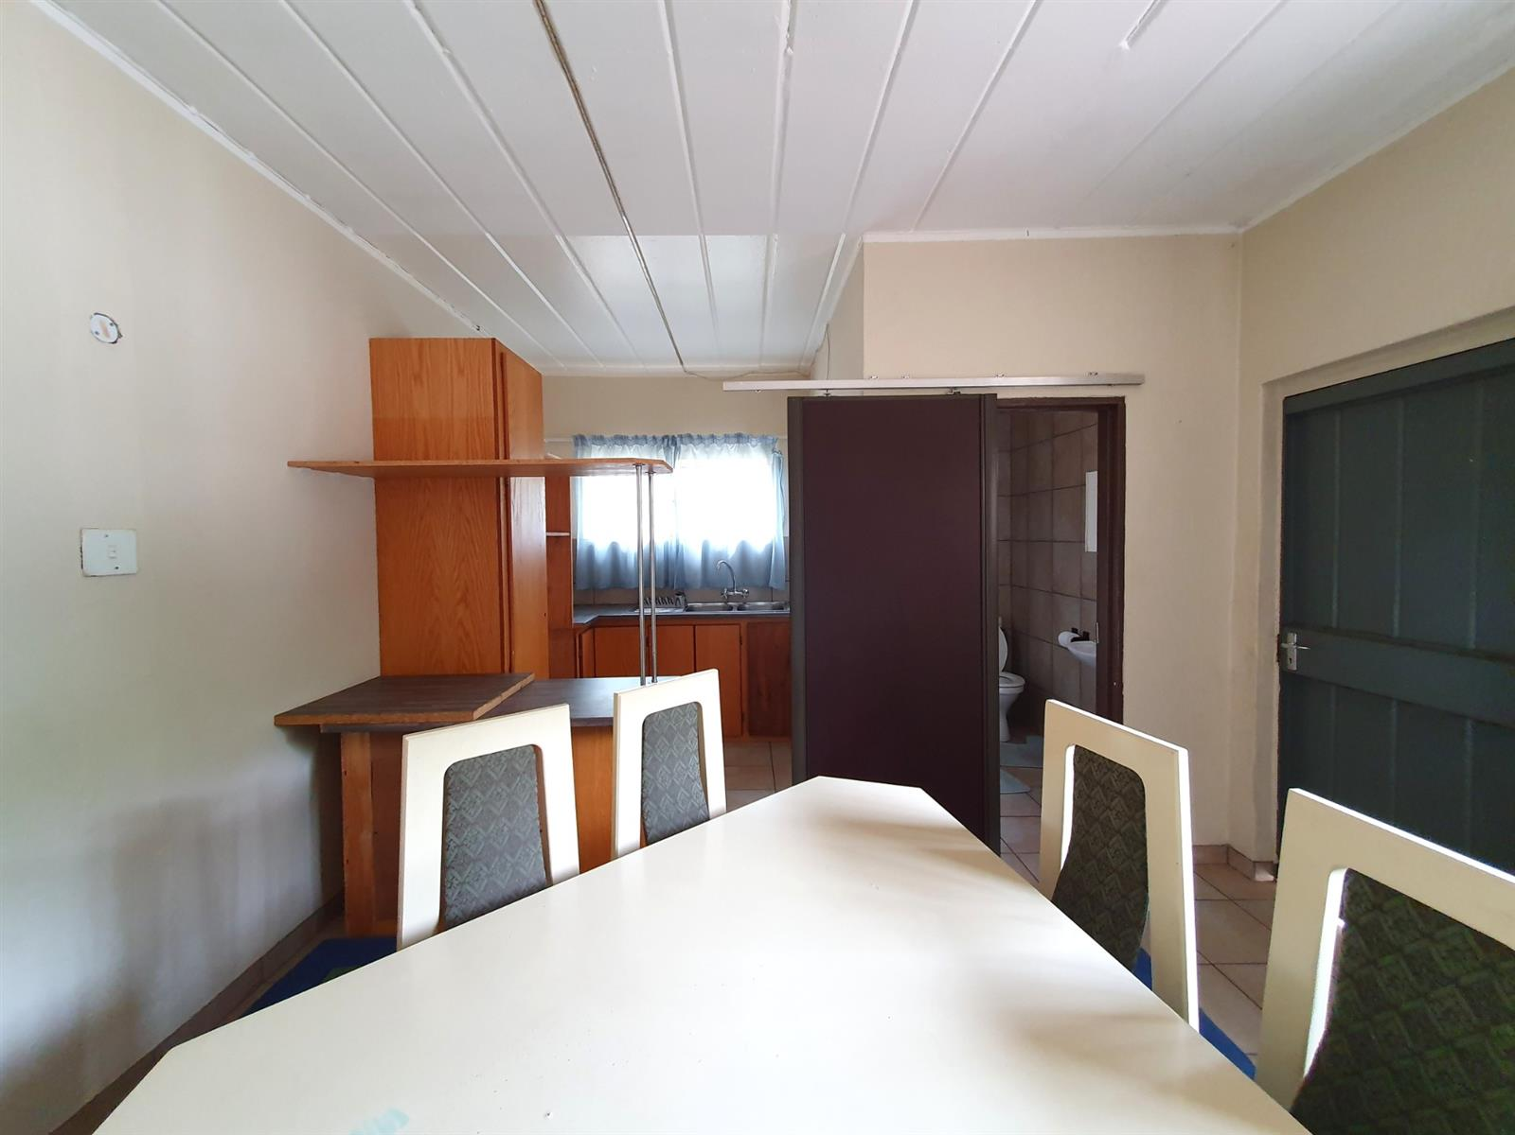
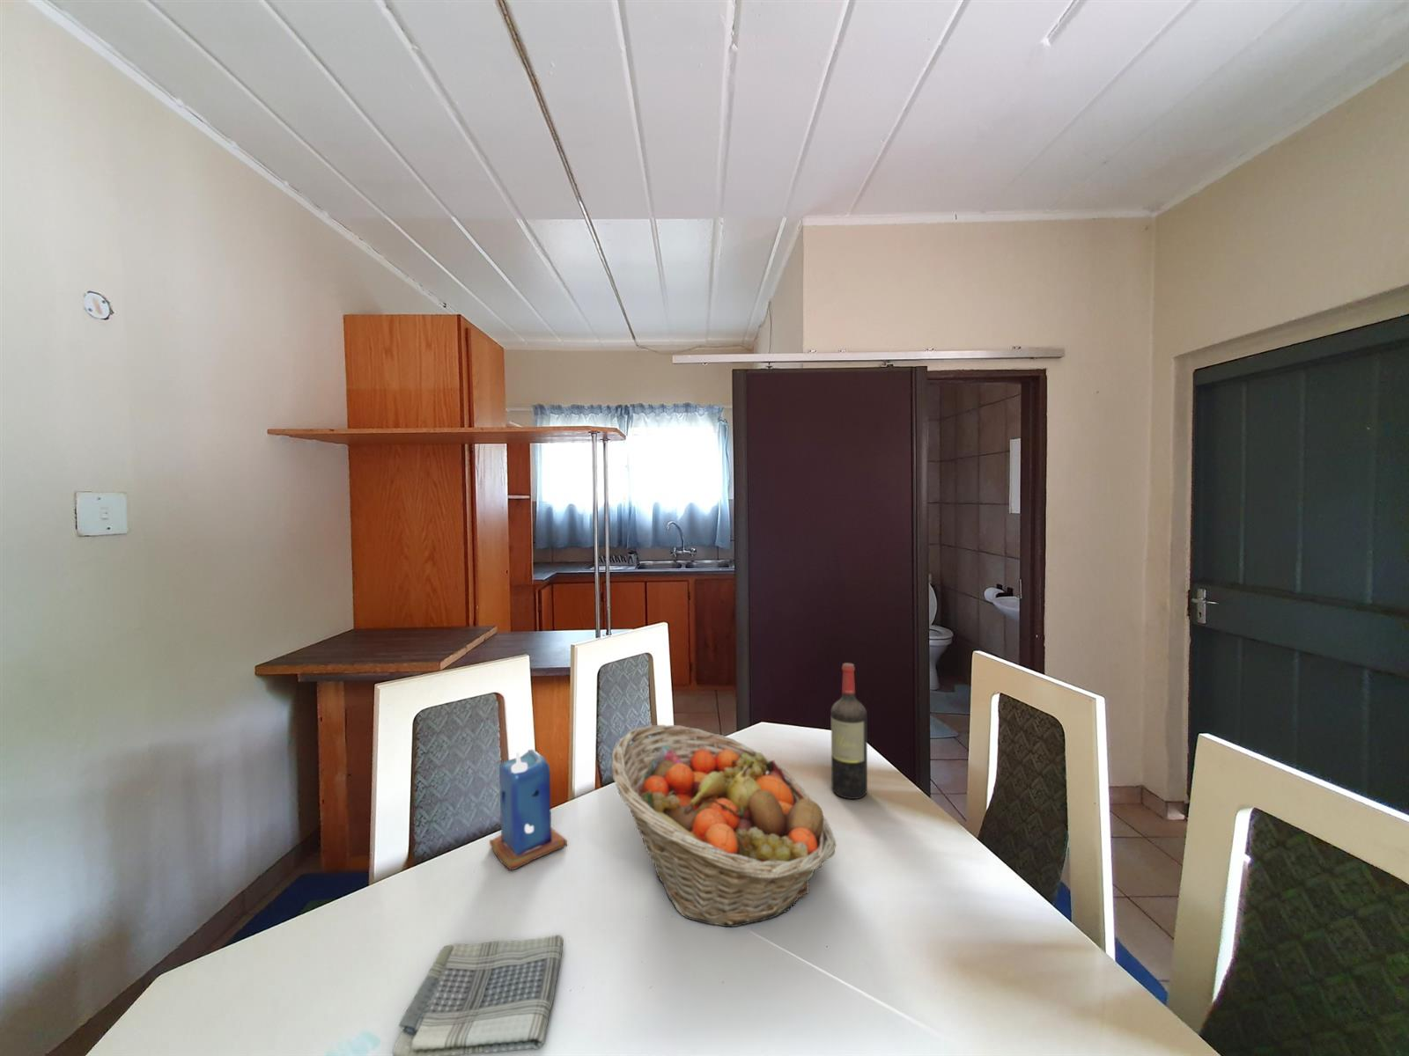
+ dish towel [392,934,565,1056]
+ fruit basket [610,724,838,927]
+ candle [489,749,568,871]
+ wine bottle [831,662,869,800]
